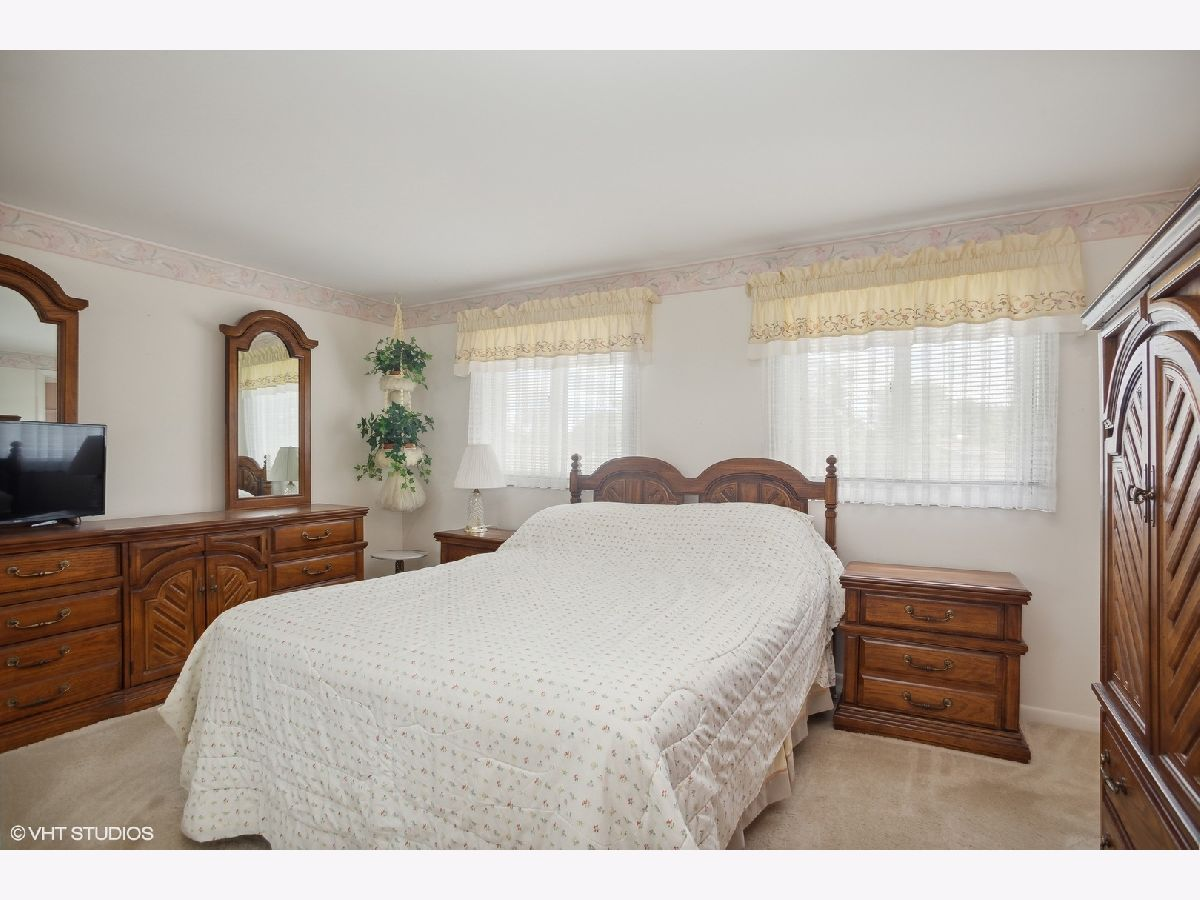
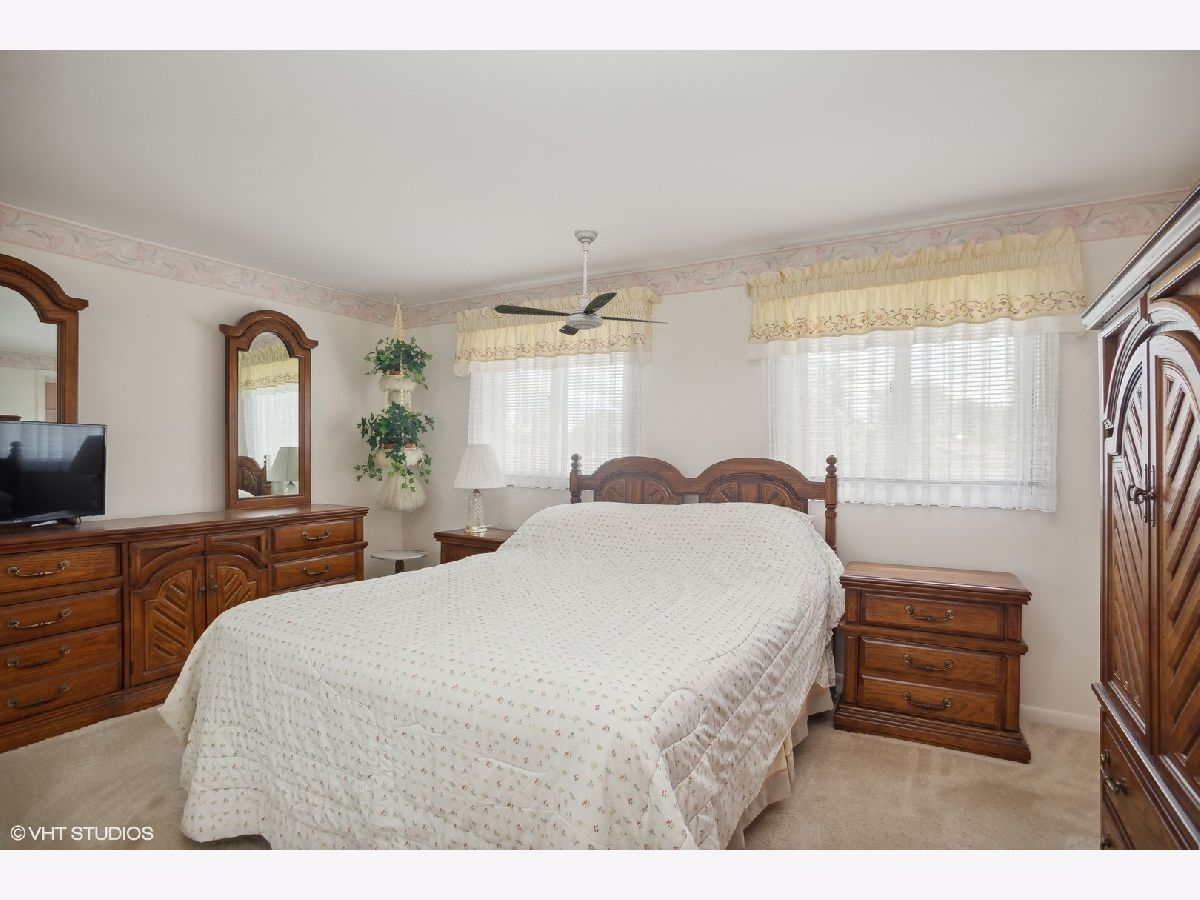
+ ceiling fan [494,227,669,336]
